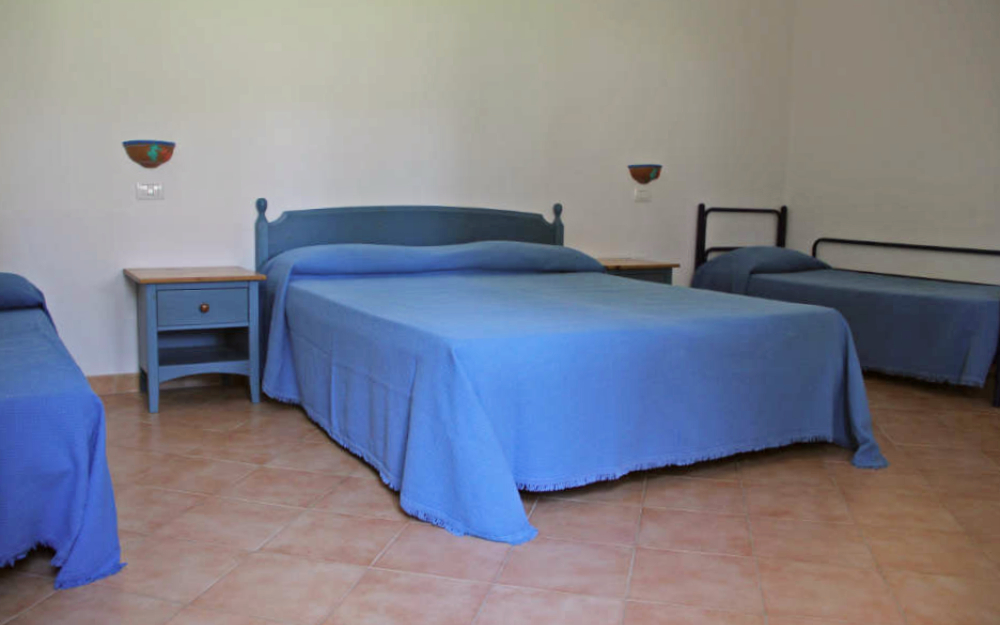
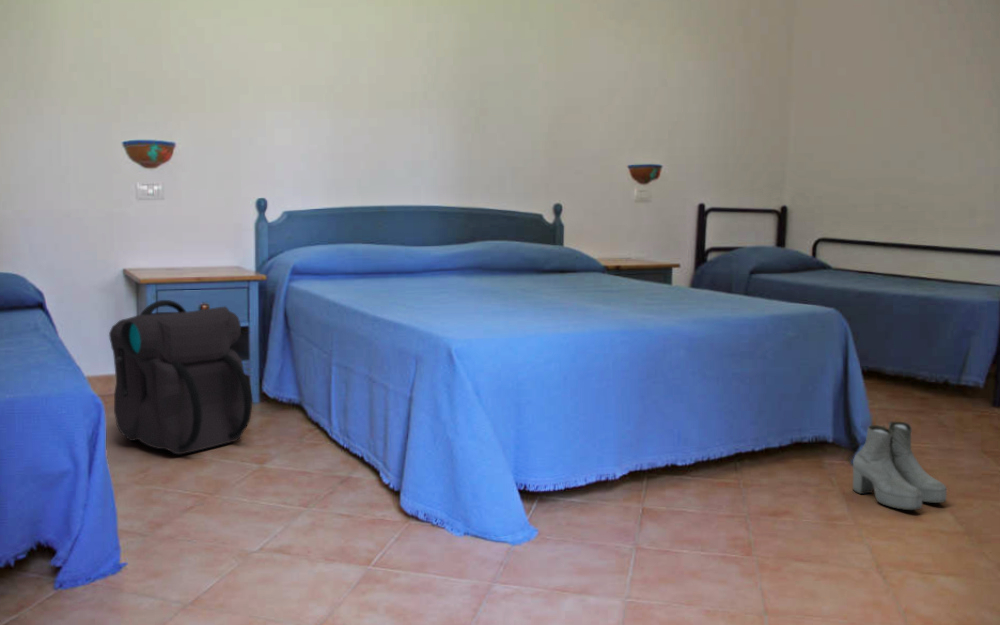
+ backpack [108,299,253,455]
+ boots [852,421,948,511]
